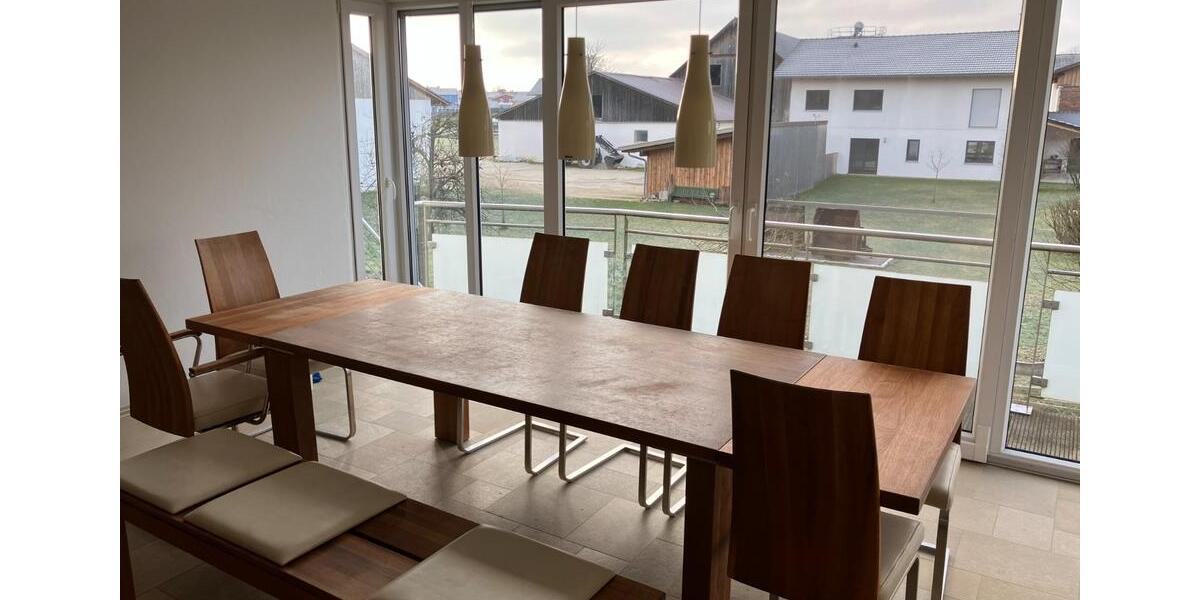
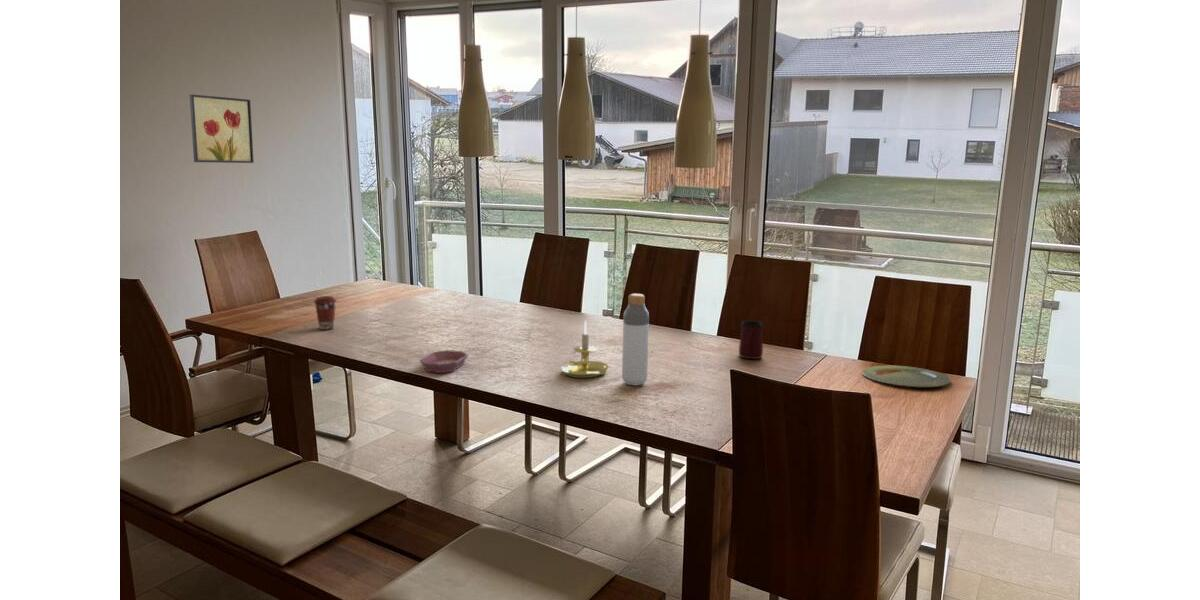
+ coffee cup [313,295,338,331]
+ candle holder [560,319,609,379]
+ wall art [188,93,255,164]
+ bowl [418,349,469,374]
+ bottle [621,293,650,386]
+ plate [861,365,952,388]
+ mug [738,320,764,360]
